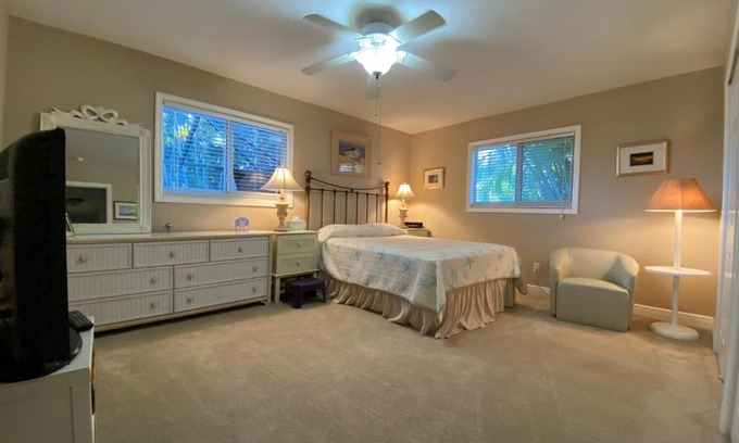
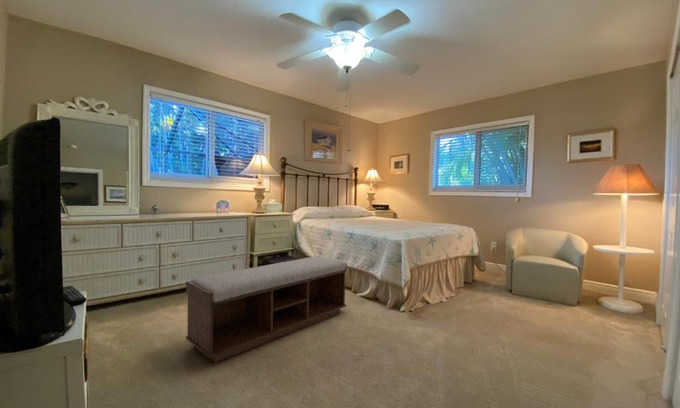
+ bench [185,255,348,363]
